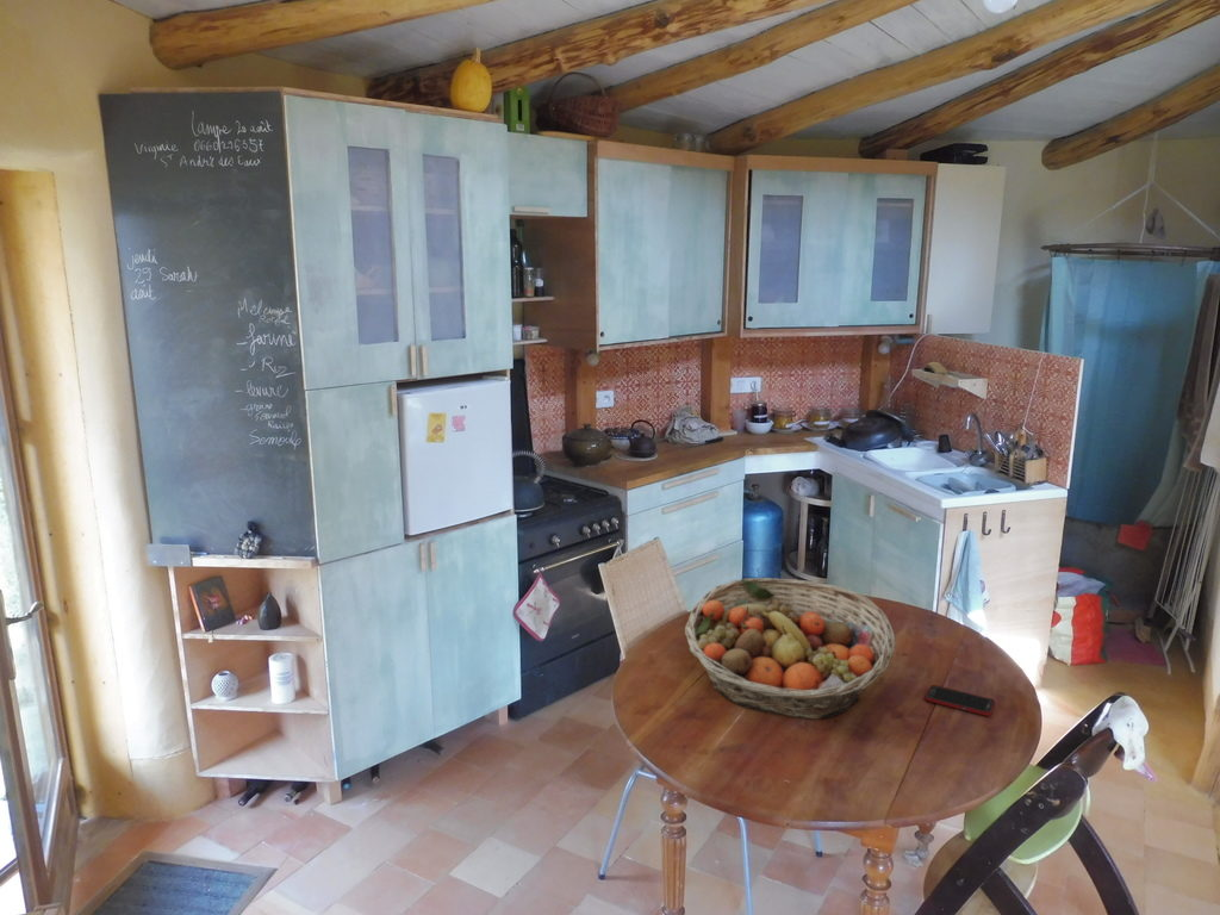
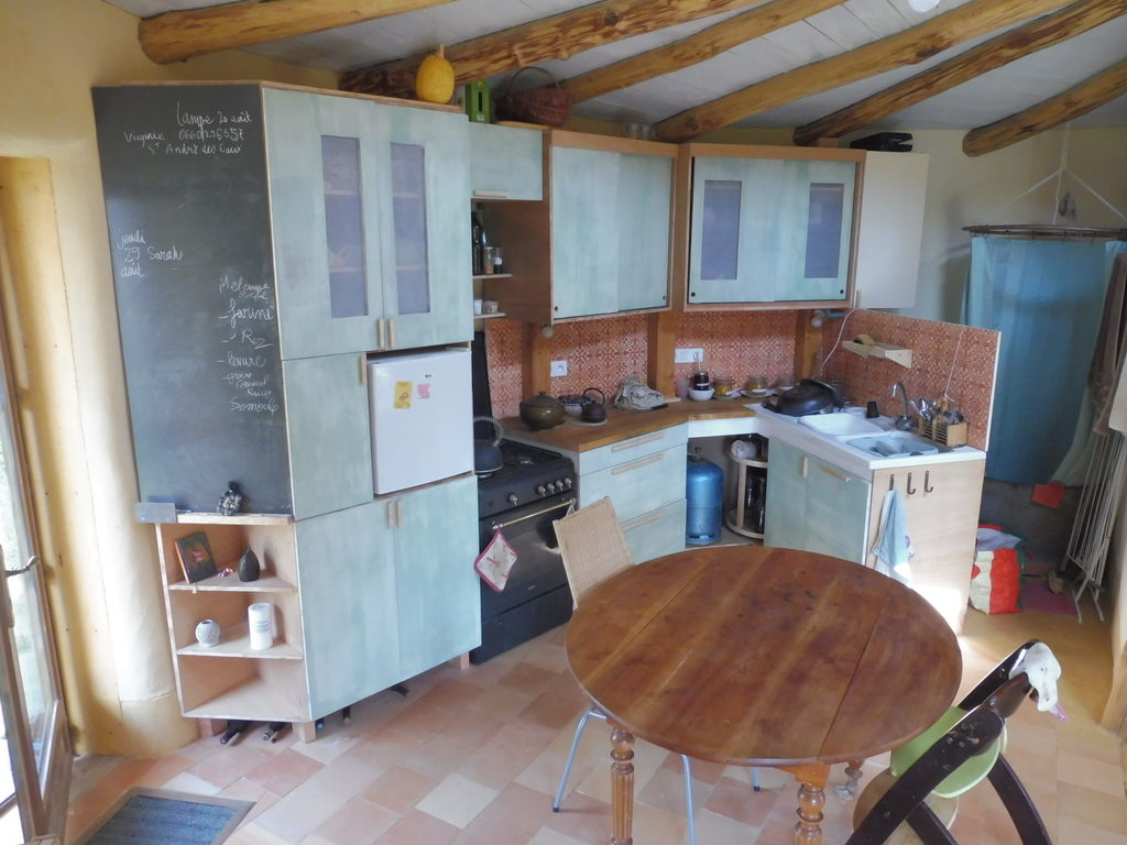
- cell phone [923,684,996,717]
- fruit basket [684,577,896,721]
